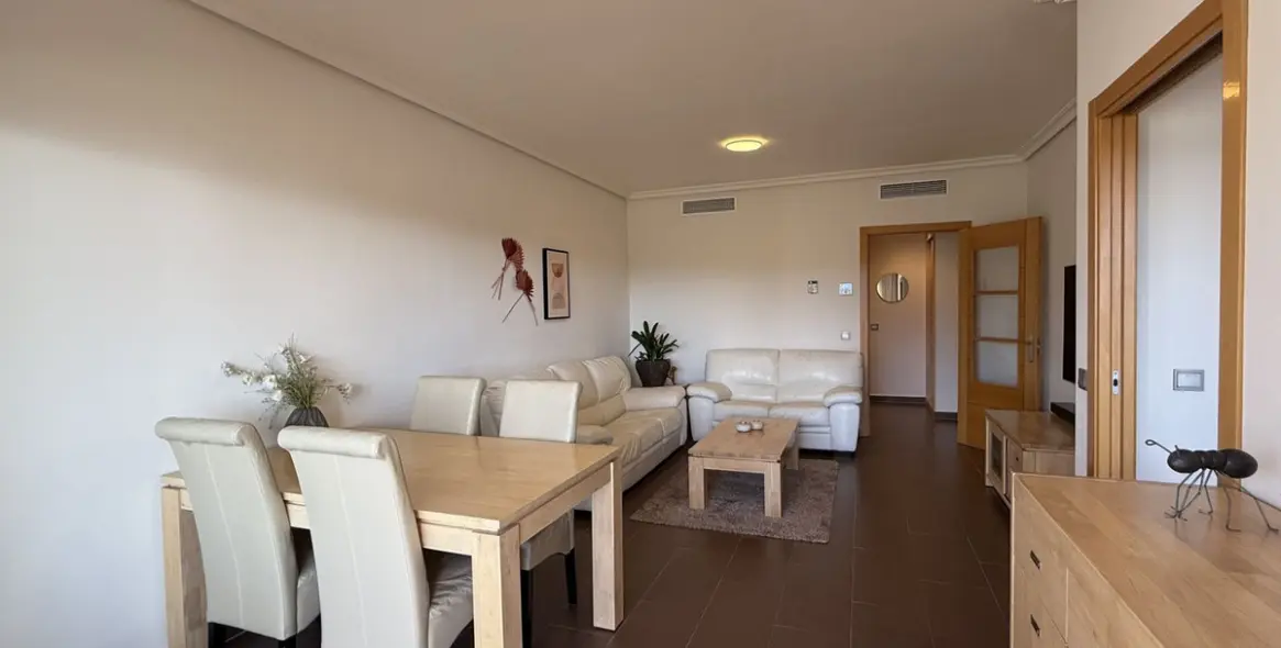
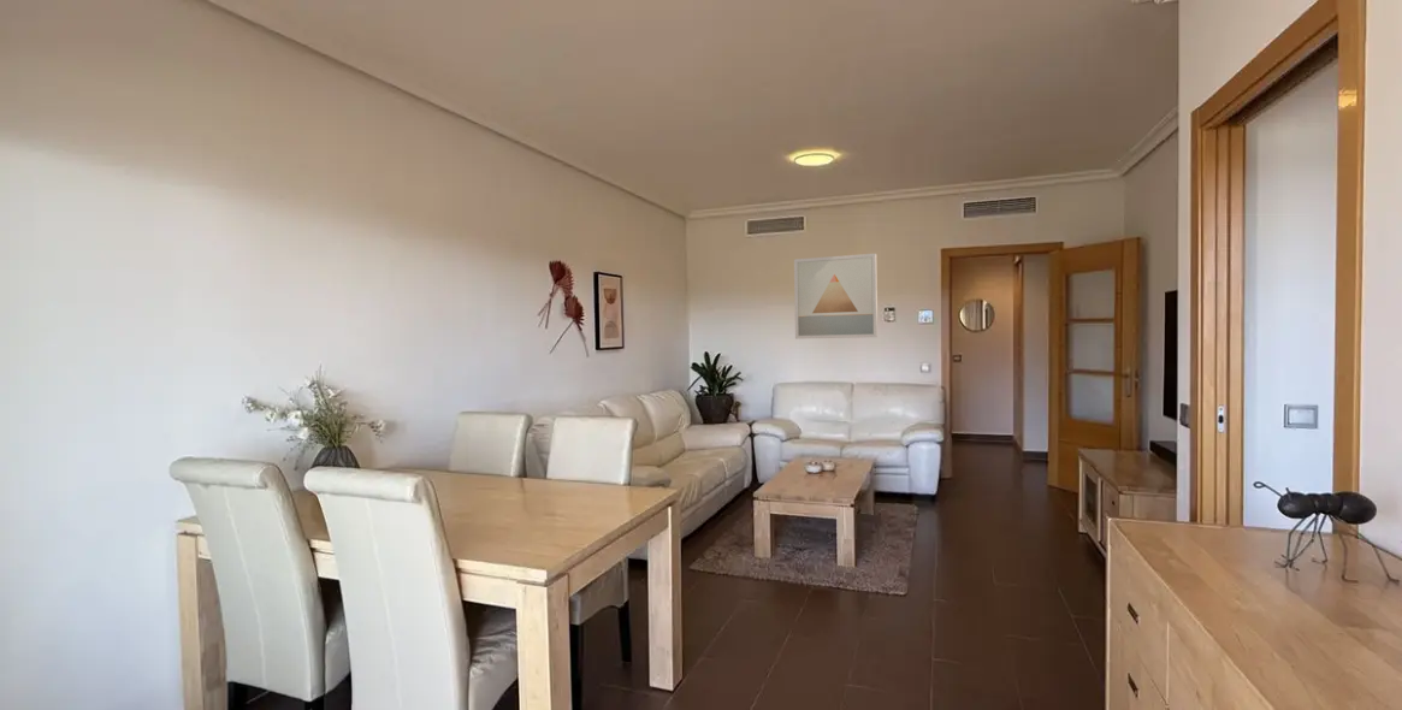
+ wall art [793,253,879,341]
